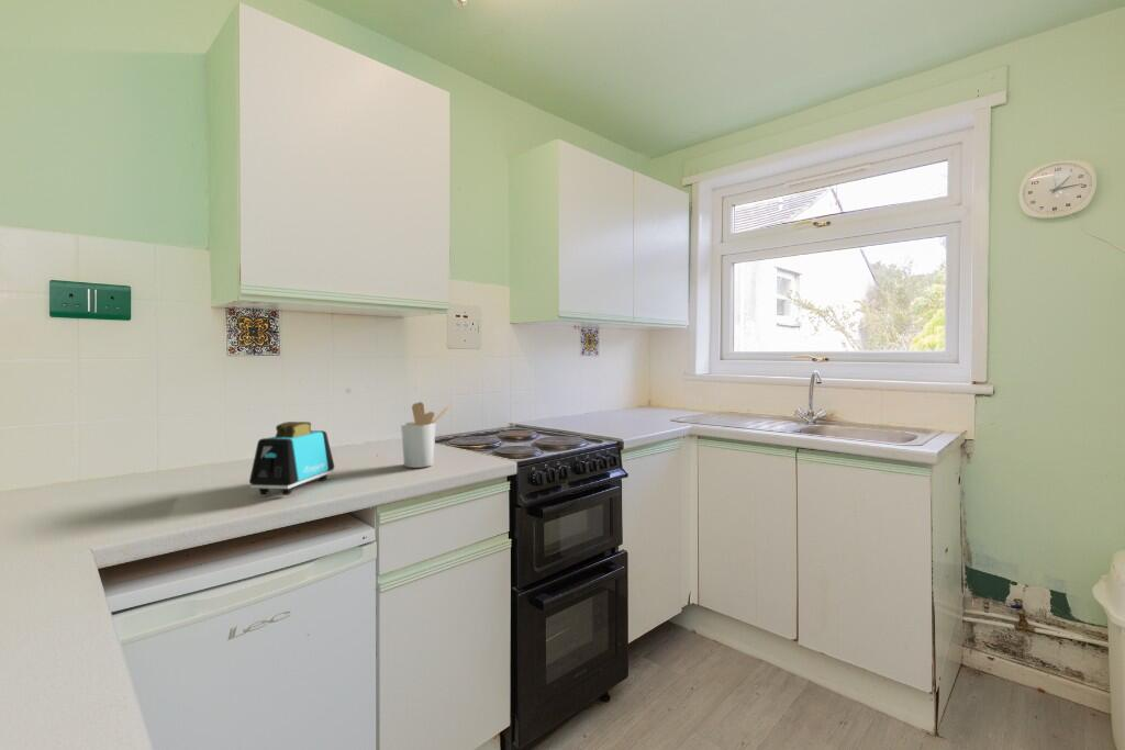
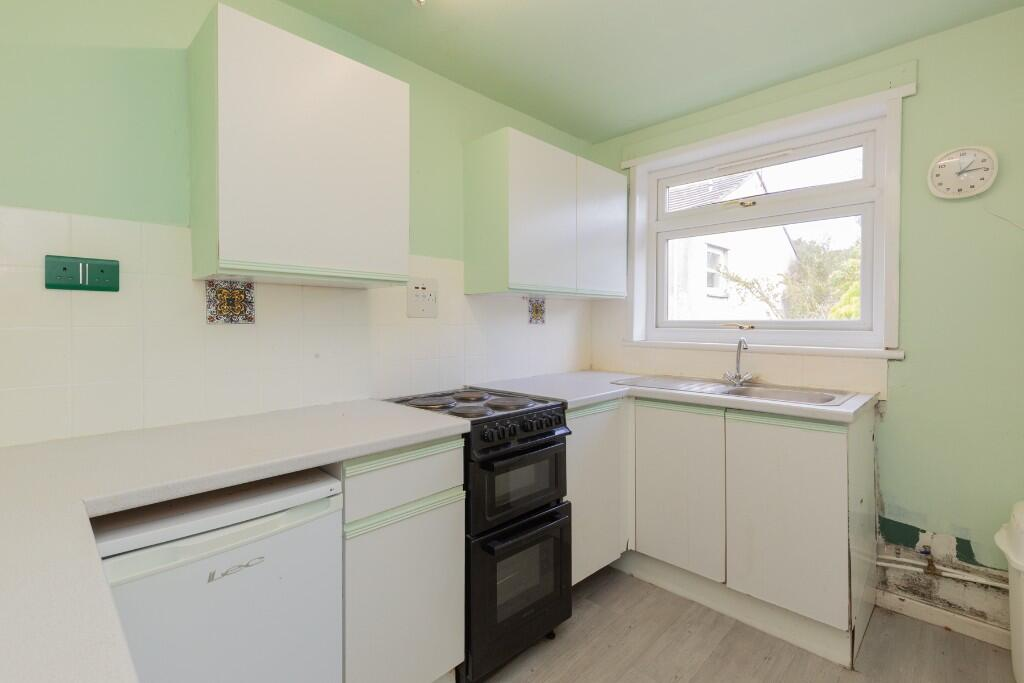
- toaster [248,421,335,496]
- utensil holder [400,401,453,469]
